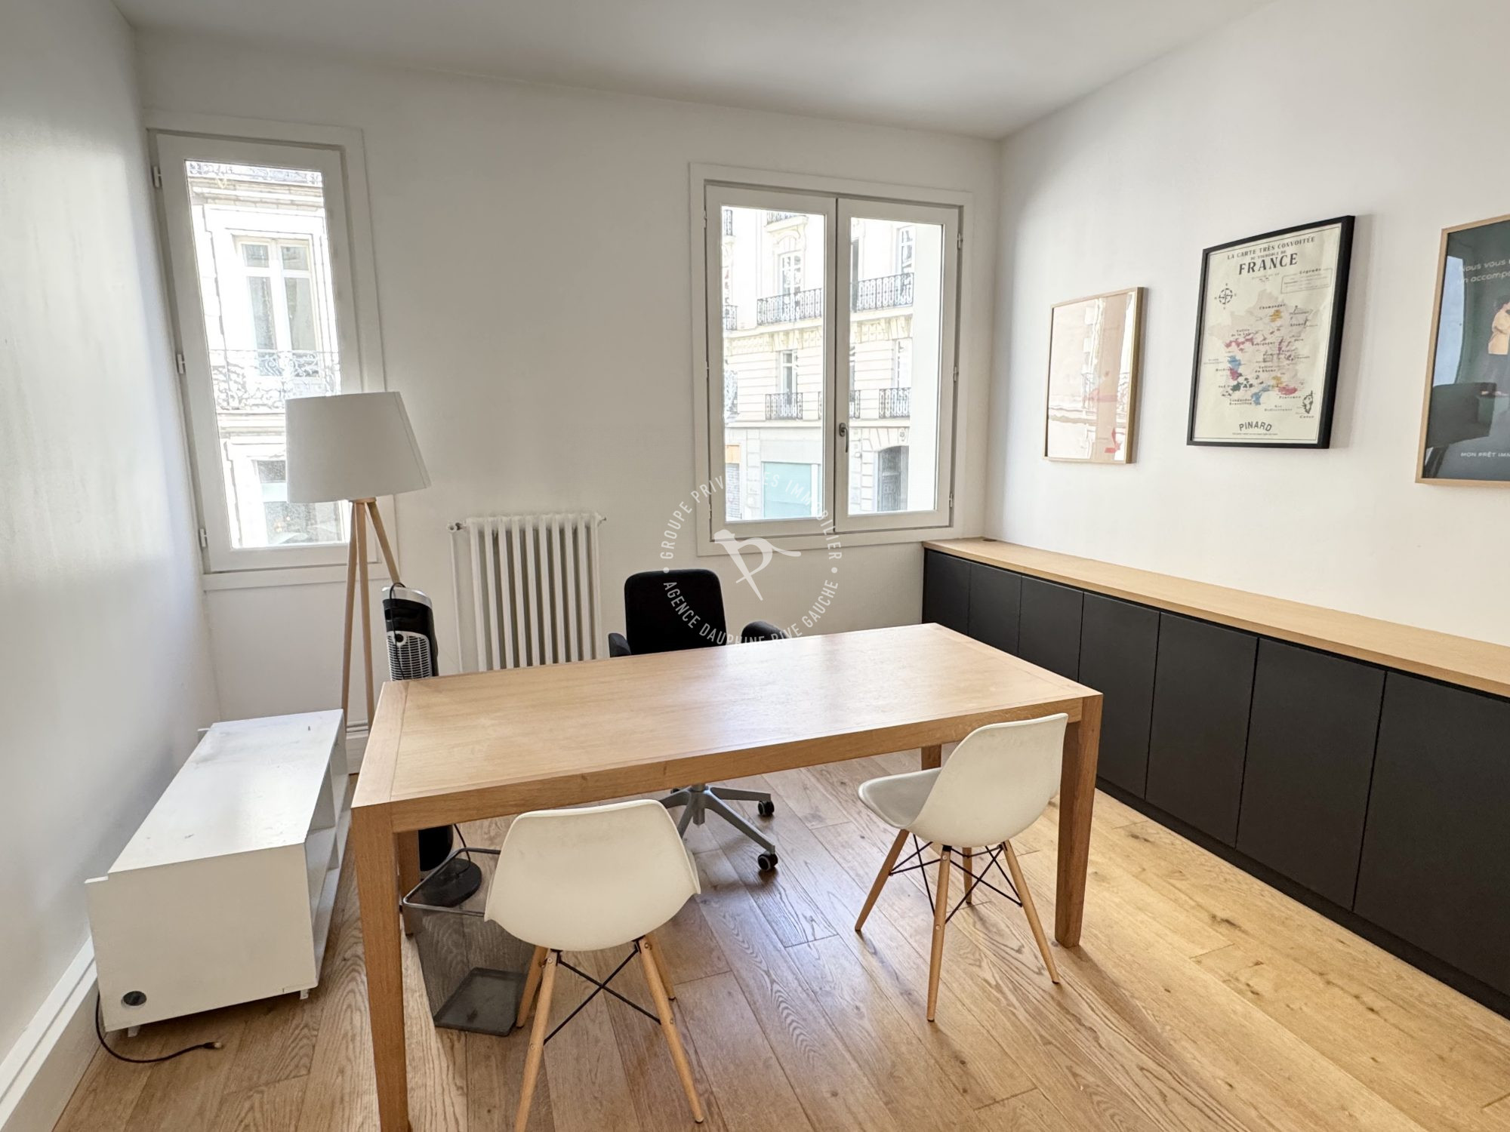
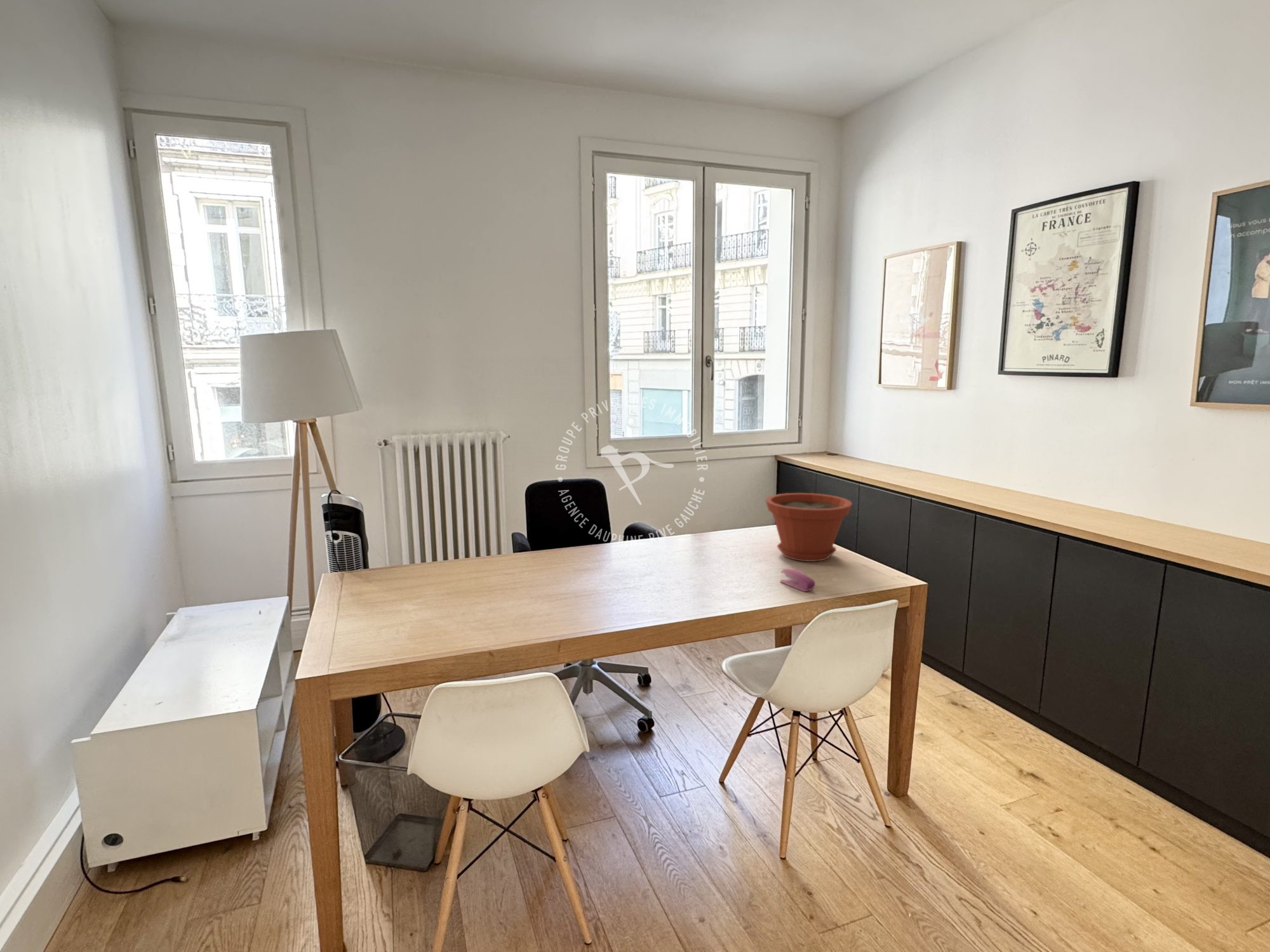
+ stapler [779,567,816,592]
+ plant pot [765,493,853,562]
